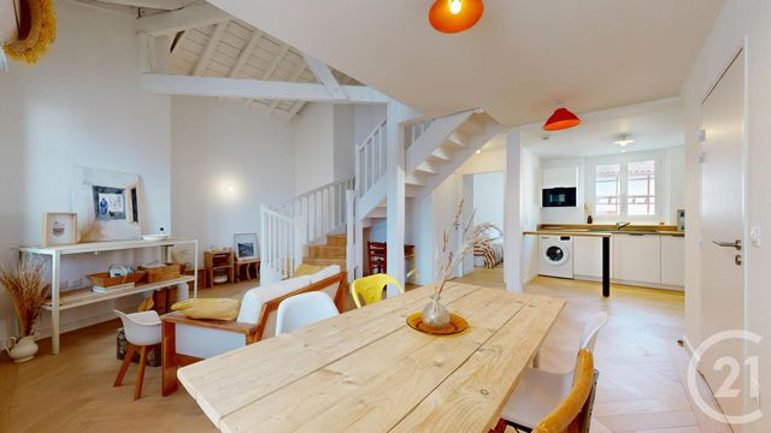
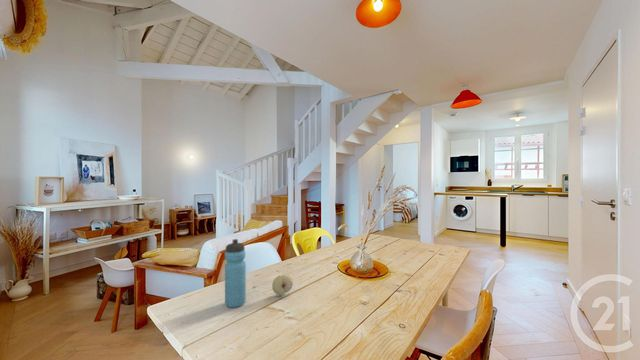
+ fruit [271,274,294,296]
+ water bottle [224,238,247,309]
